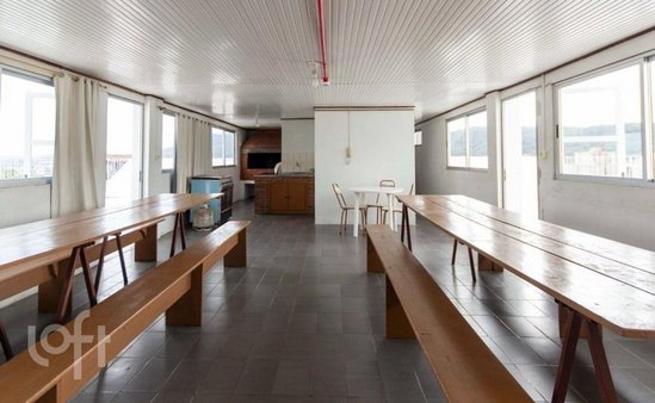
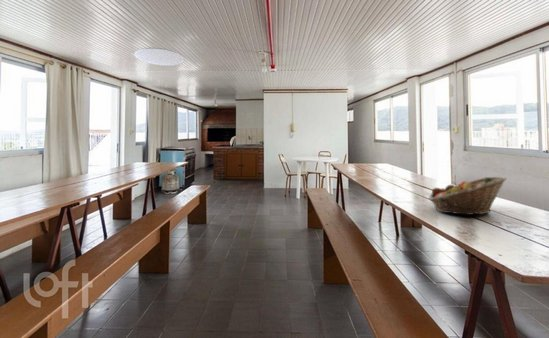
+ ceiling lamp [133,47,185,67]
+ fruit basket [428,176,508,216]
